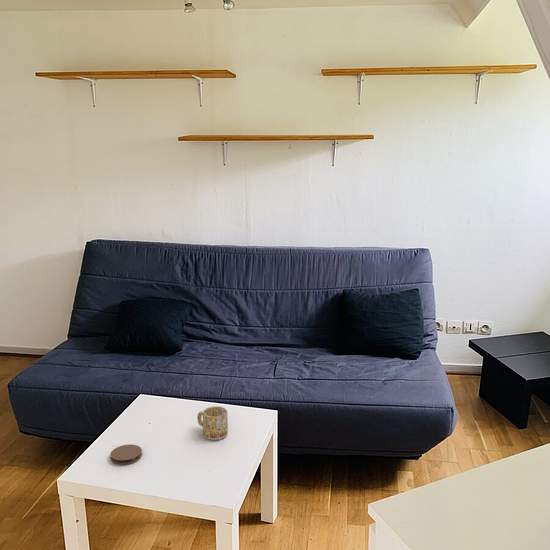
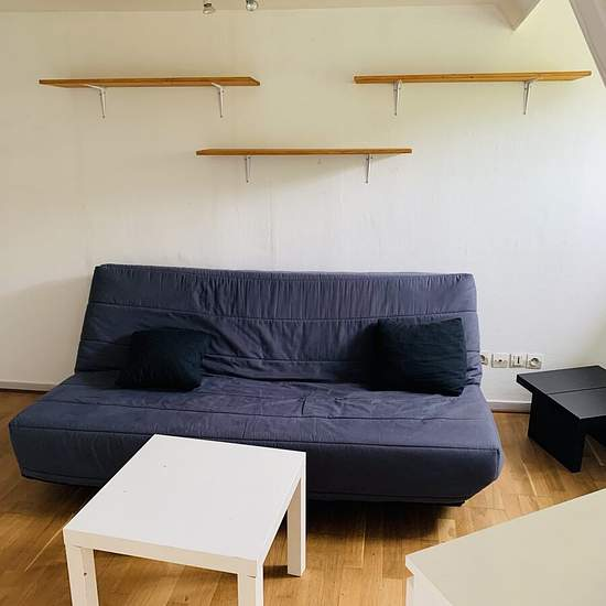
- mug [196,405,229,441]
- coaster [109,444,143,465]
